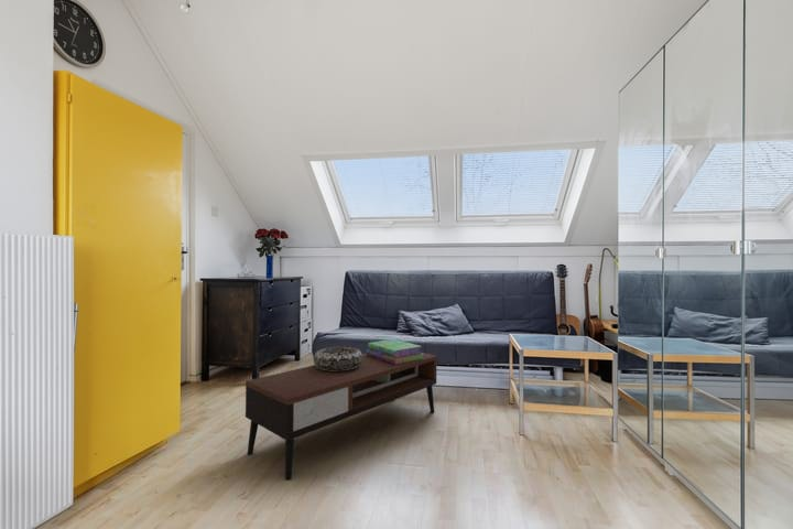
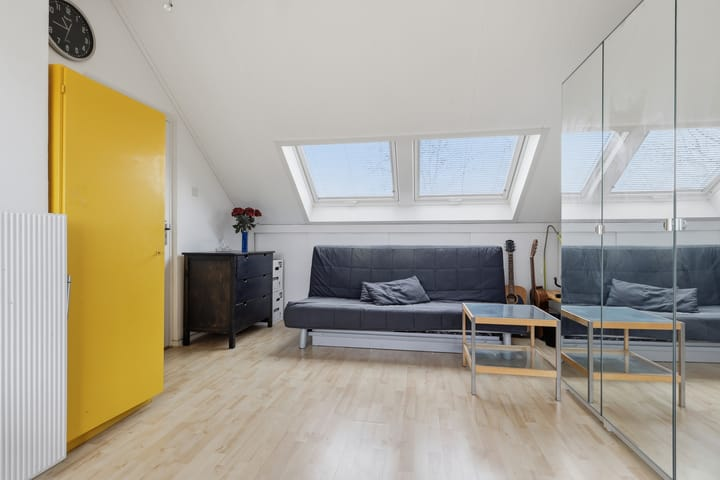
- coffee table [245,352,438,482]
- stack of books [365,338,424,365]
- decorative bowl [313,345,363,371]
